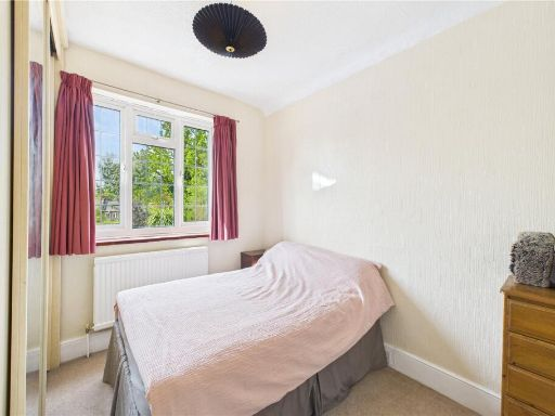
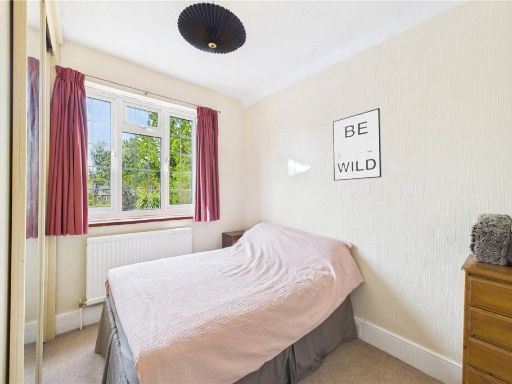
+ wall art [332,107,382,182]
